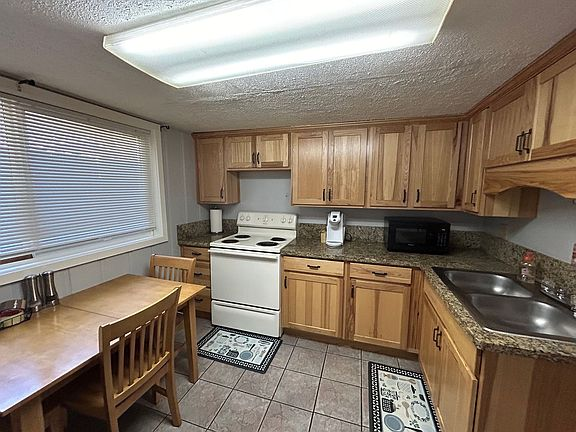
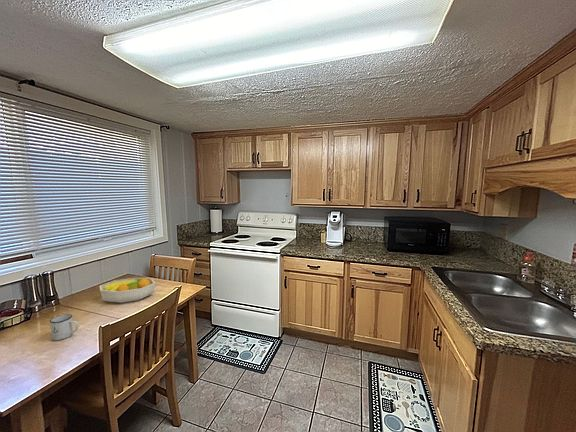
+ mug [49,313,79,341]
+ fruit bowl [99,277,156,304]
